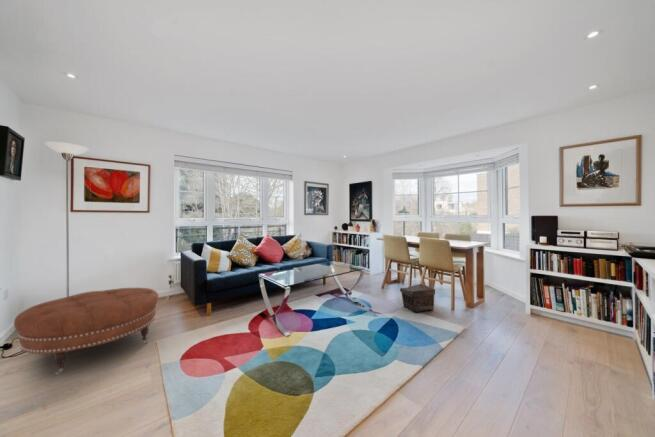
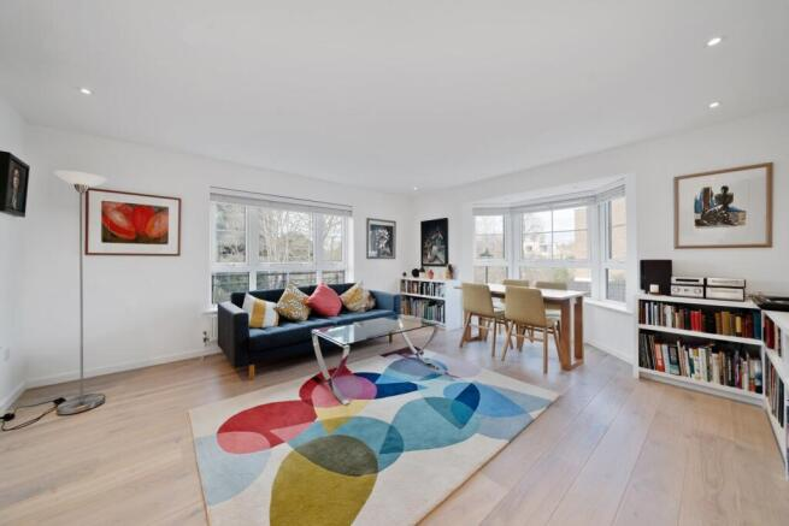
- ottoman [13,287,160,376]
- pouch [399,283,436,313]
